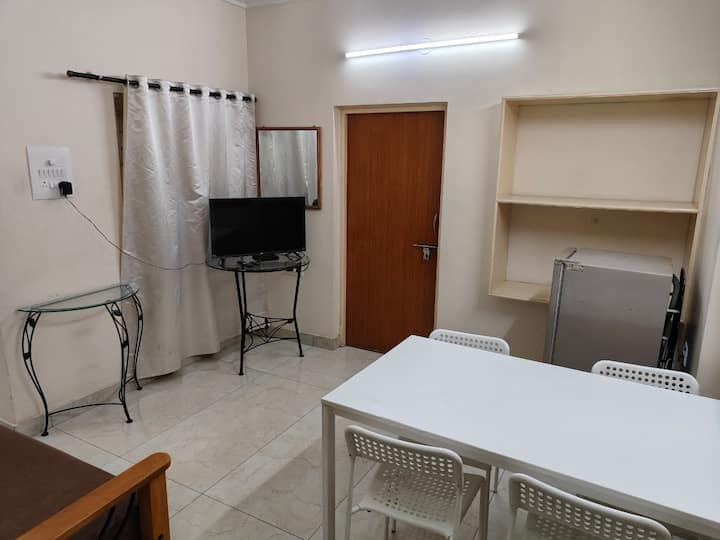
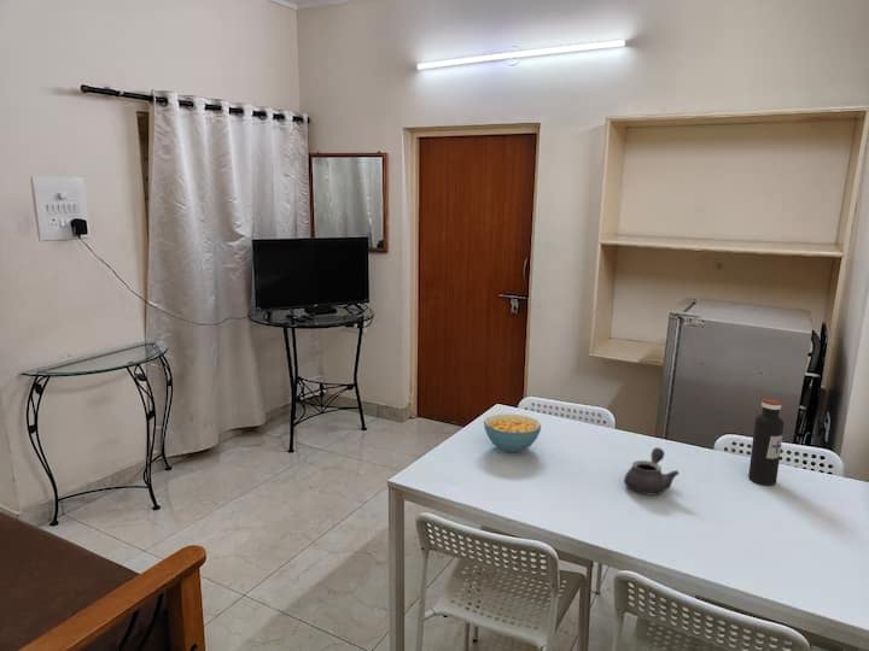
+ cereal bowl [483,414,542,453]
+ teapot [623,446,681,497]
+ water bottle [747,398,785,486]
